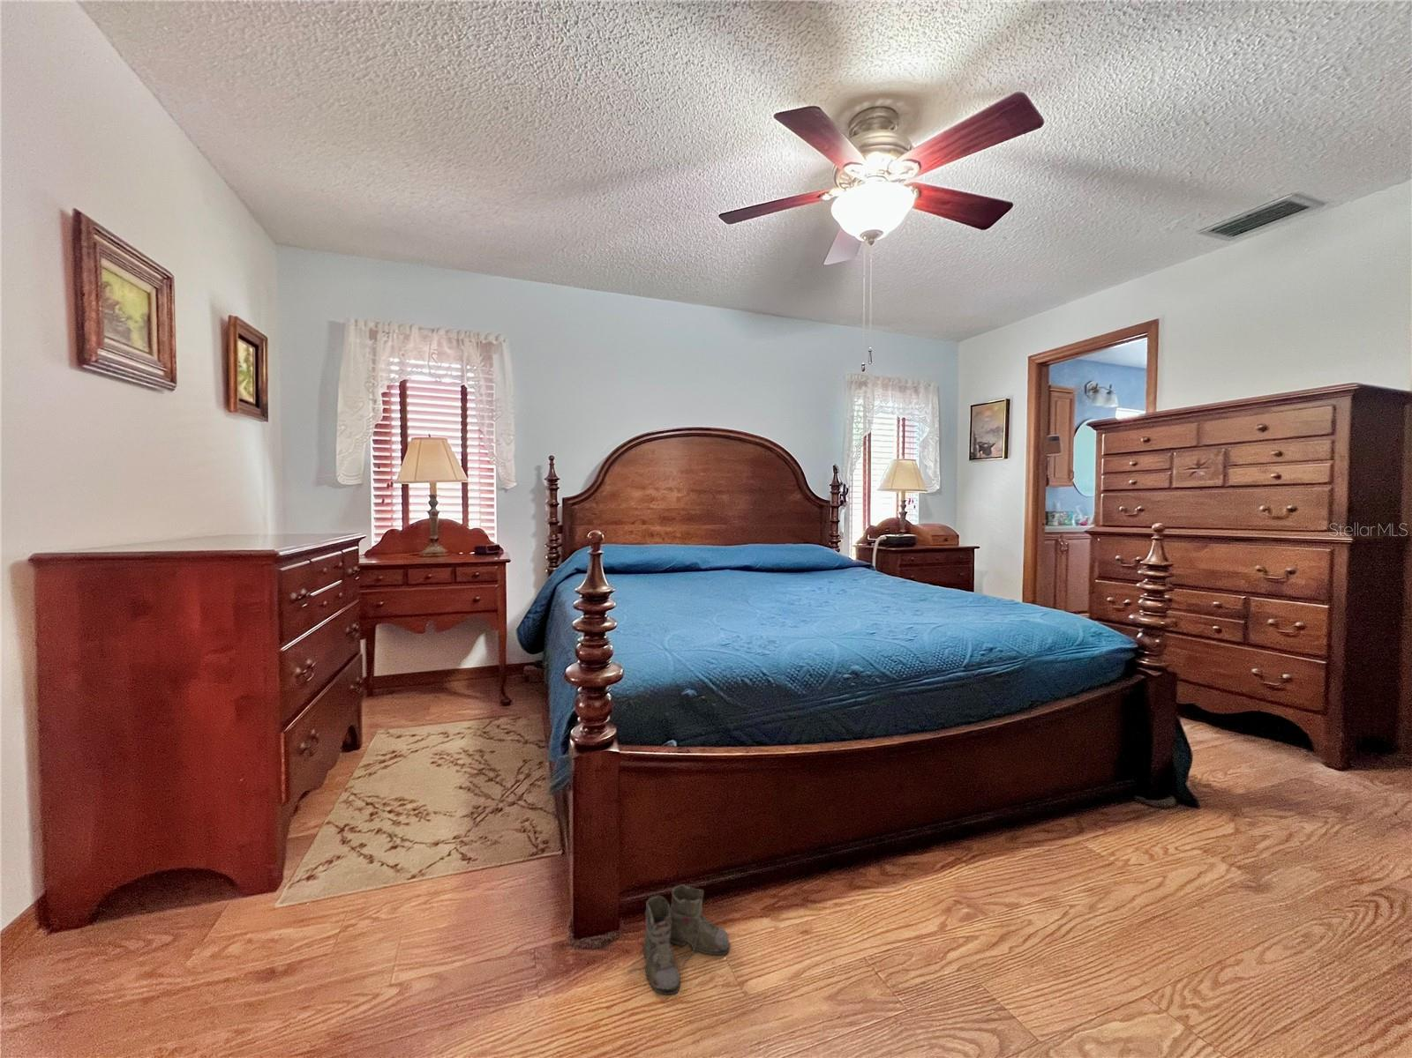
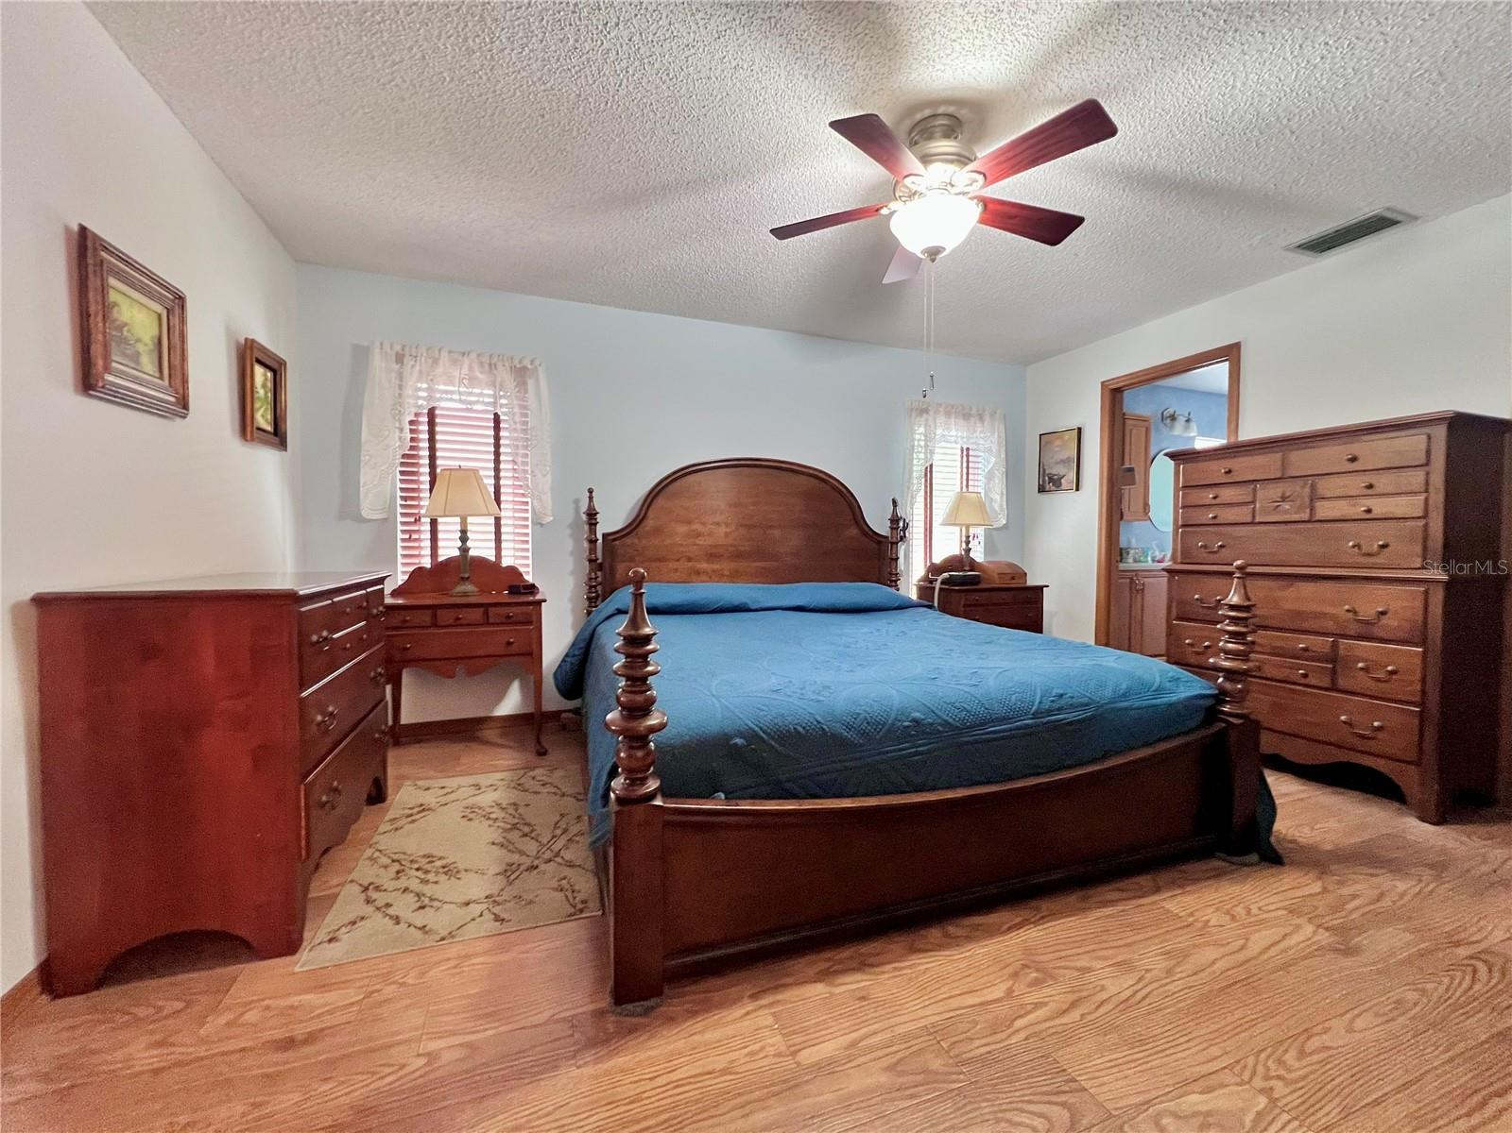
- boots [627,884,730,996]
